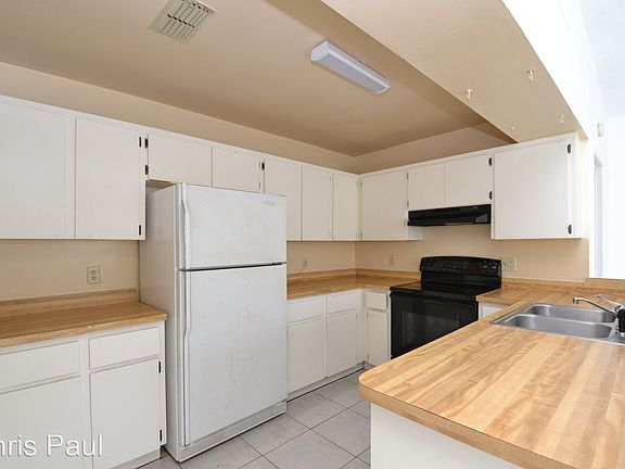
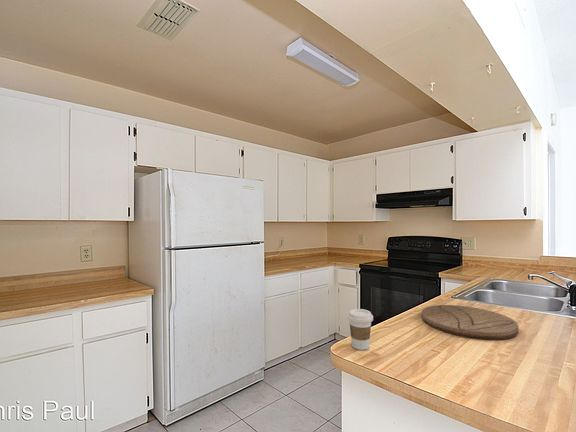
+ coffee cup [346,308,374,351]
+ cutting board [420,304,519,341]
